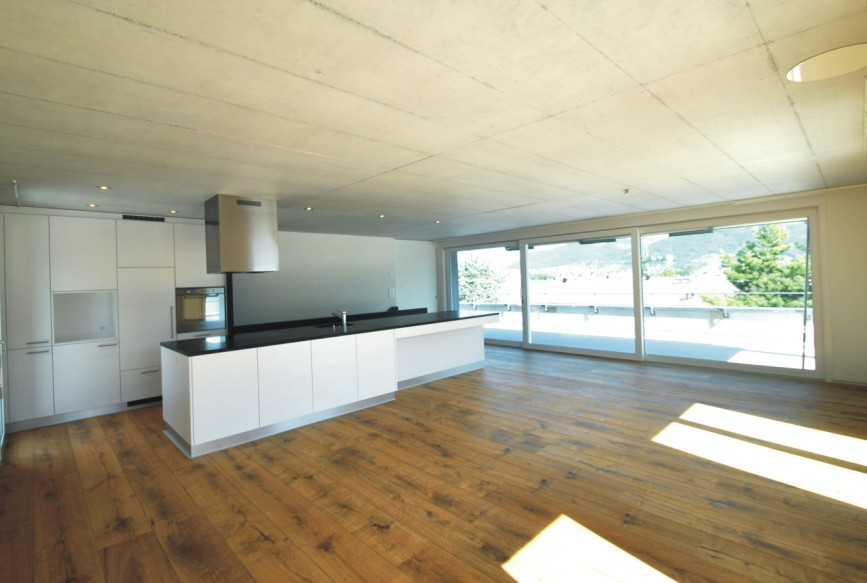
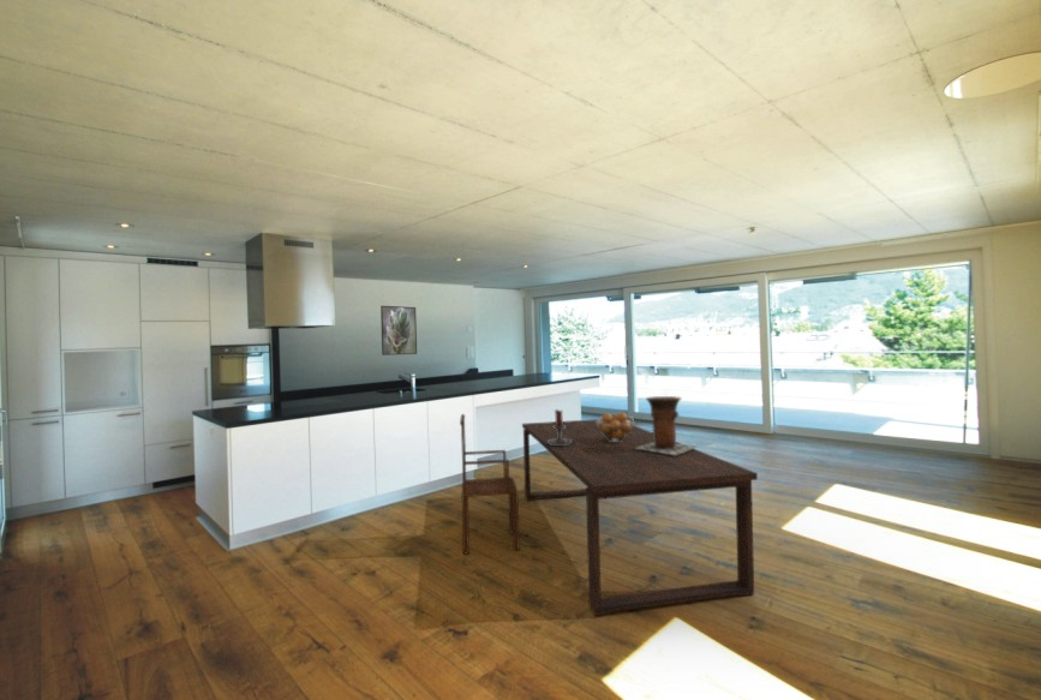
+ candle holder [548,408,572,445]
+ dining table [521,418,759,617]
+ fruit basket [597,412,635,442]
+ chair [459,413,521,555]
+ vase [636,395,698,455]
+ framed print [379,305,418,357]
